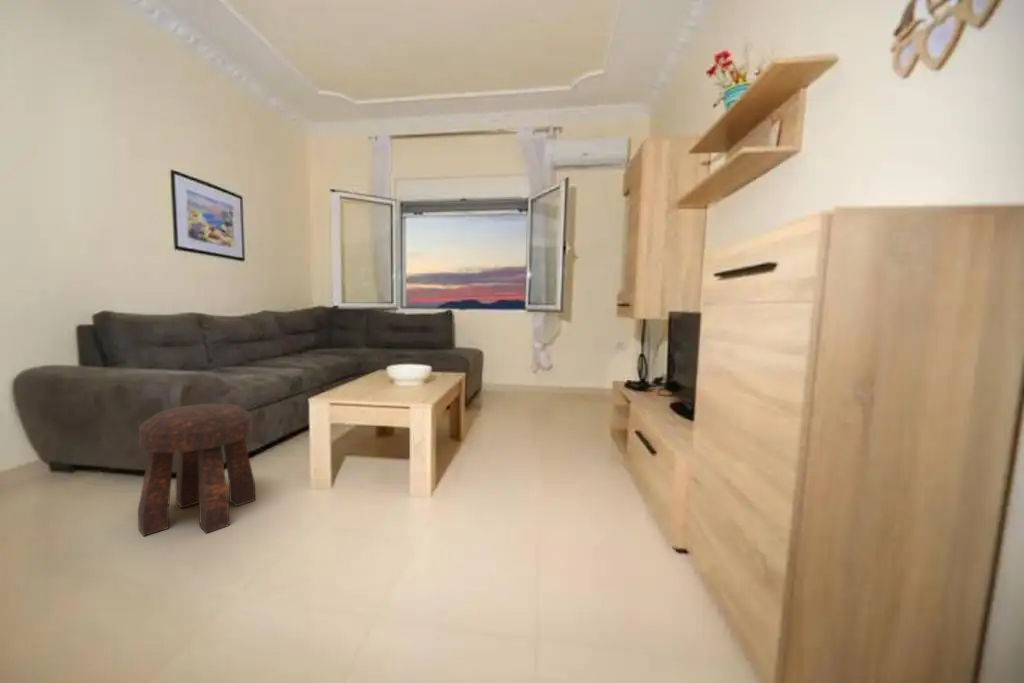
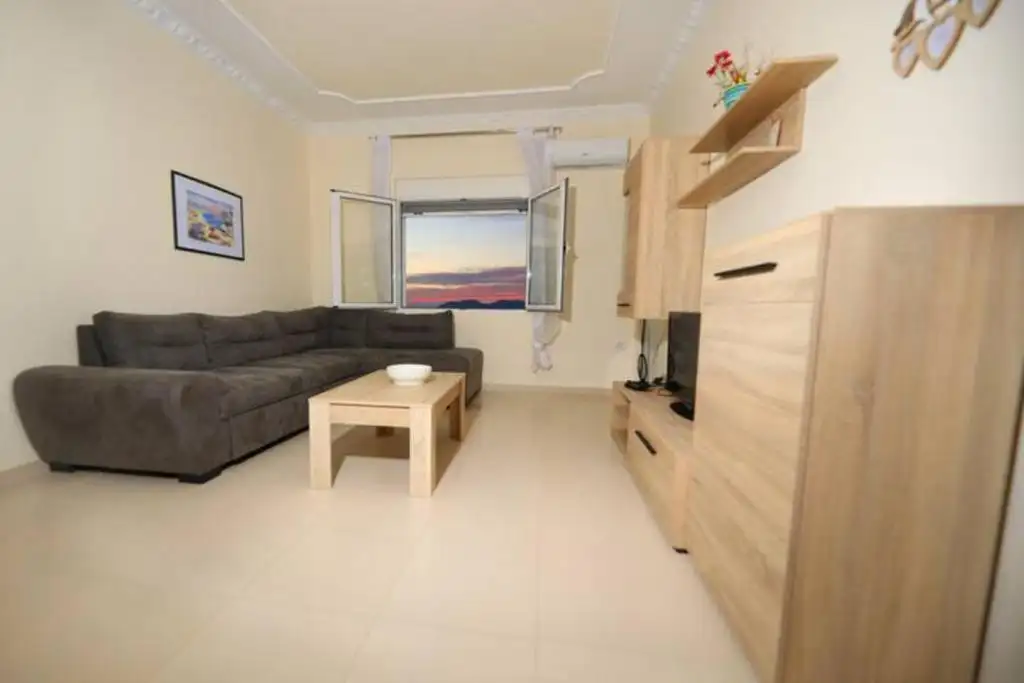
- stool [137,403,256,537]
